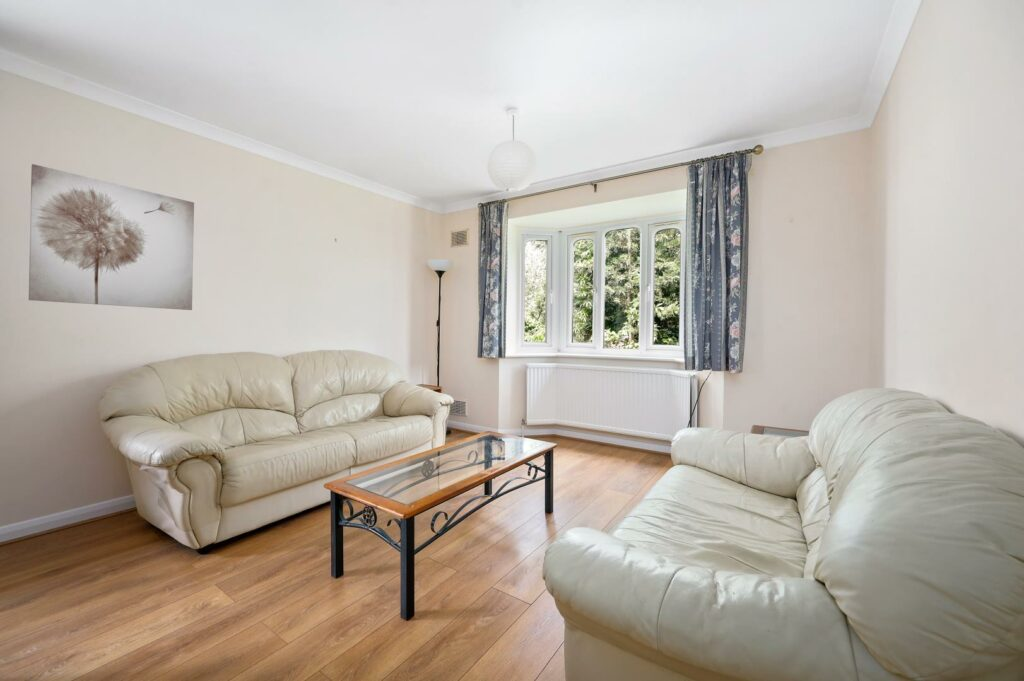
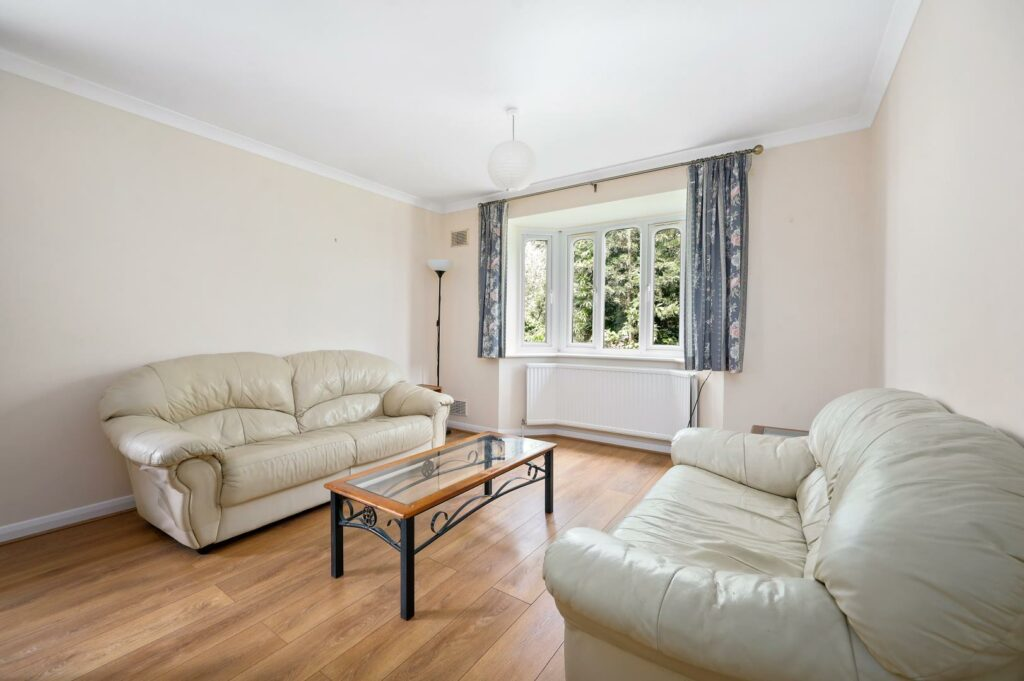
- wall art [28,163,195,311]
